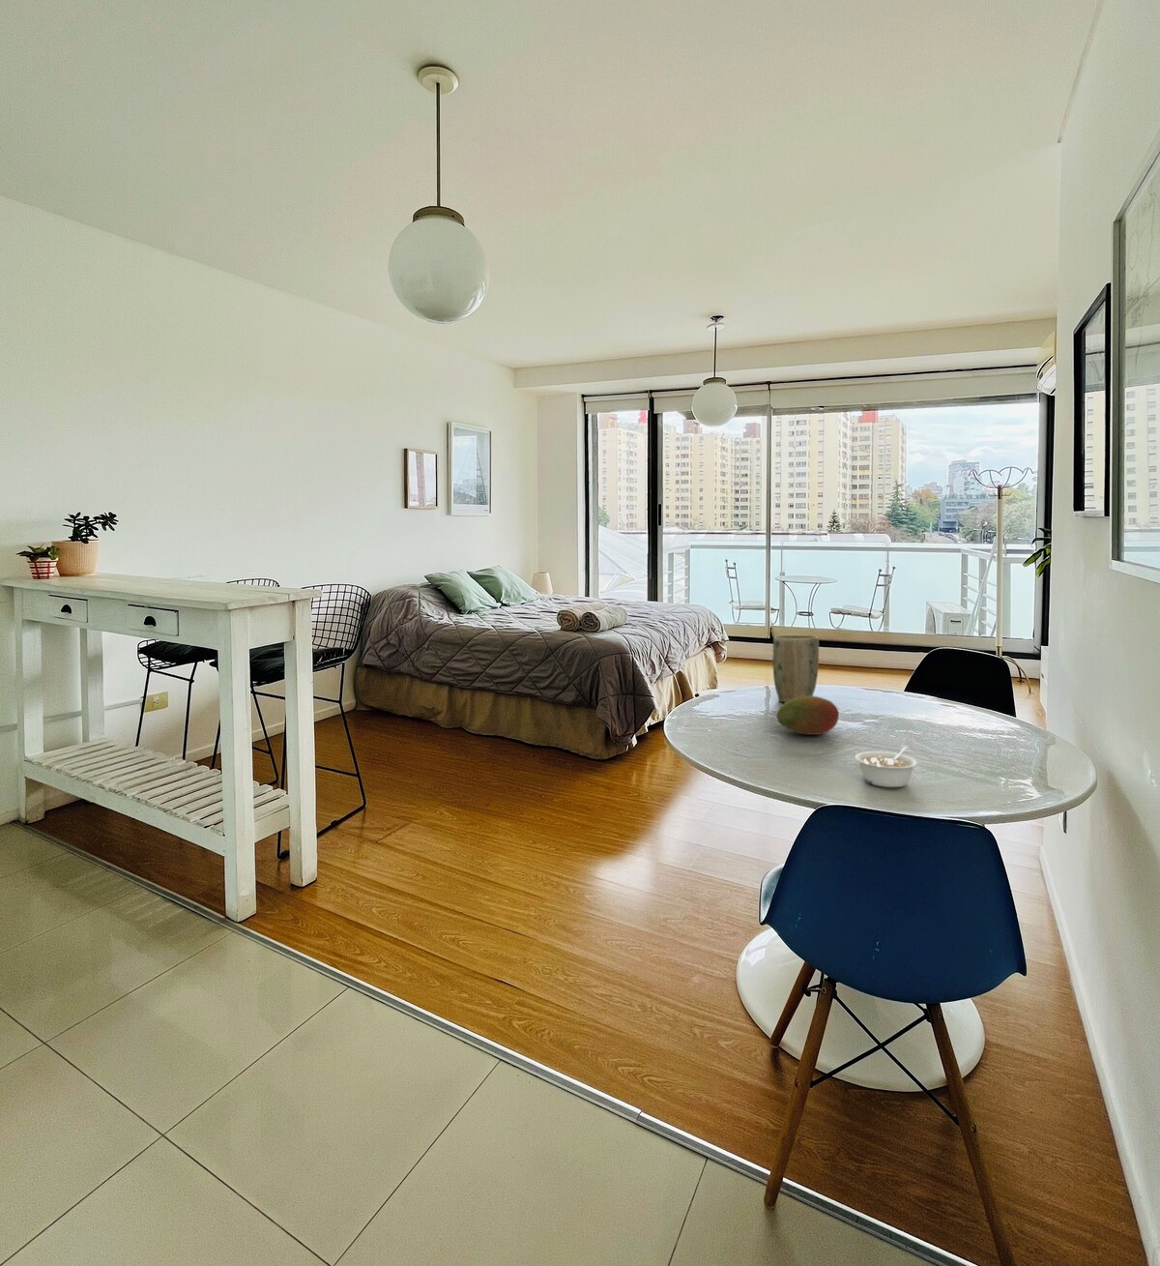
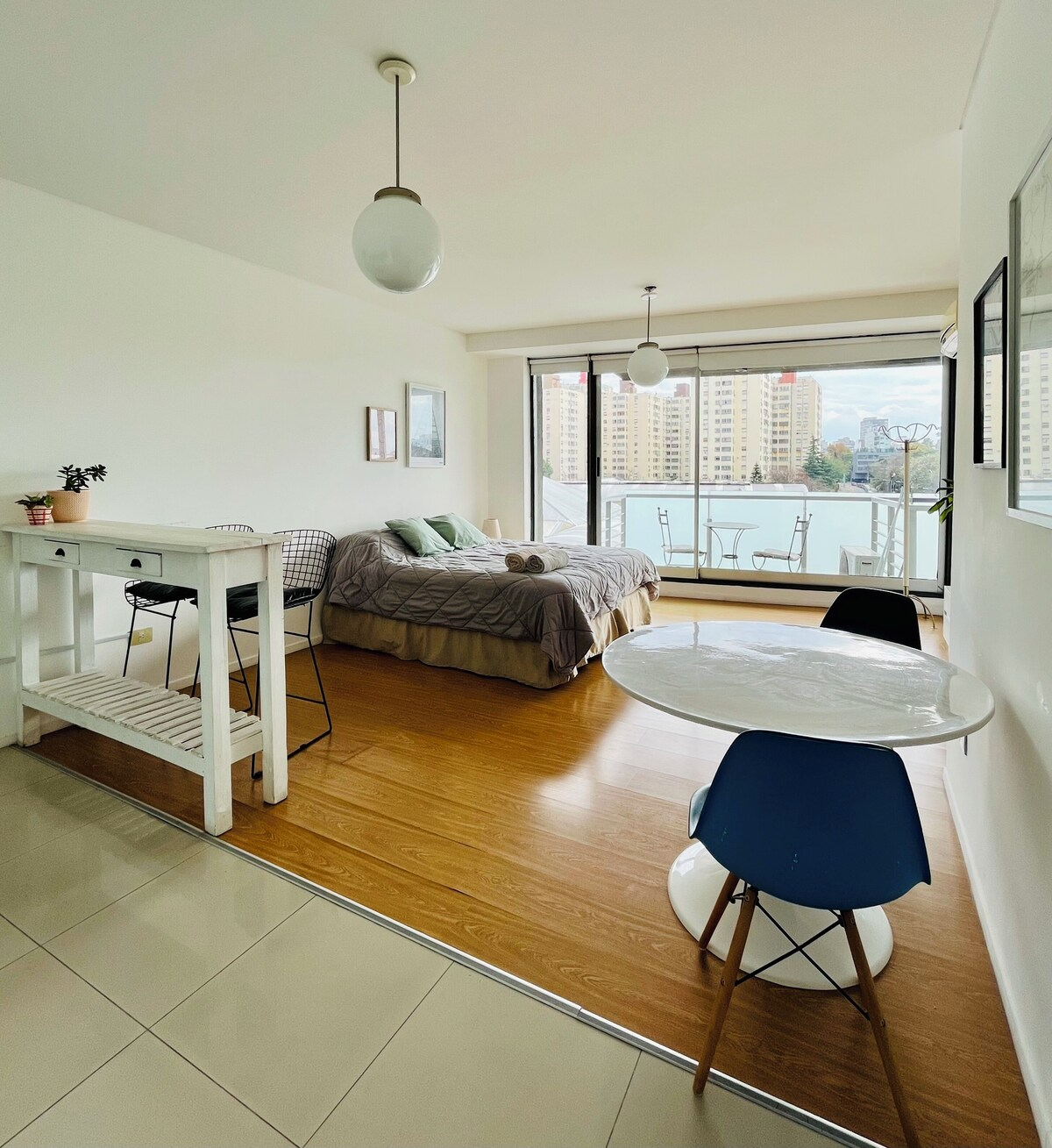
- legume [853,745,920,788]
- plant pot [772,634,819,704]
- fruit [776,696,840,736]
